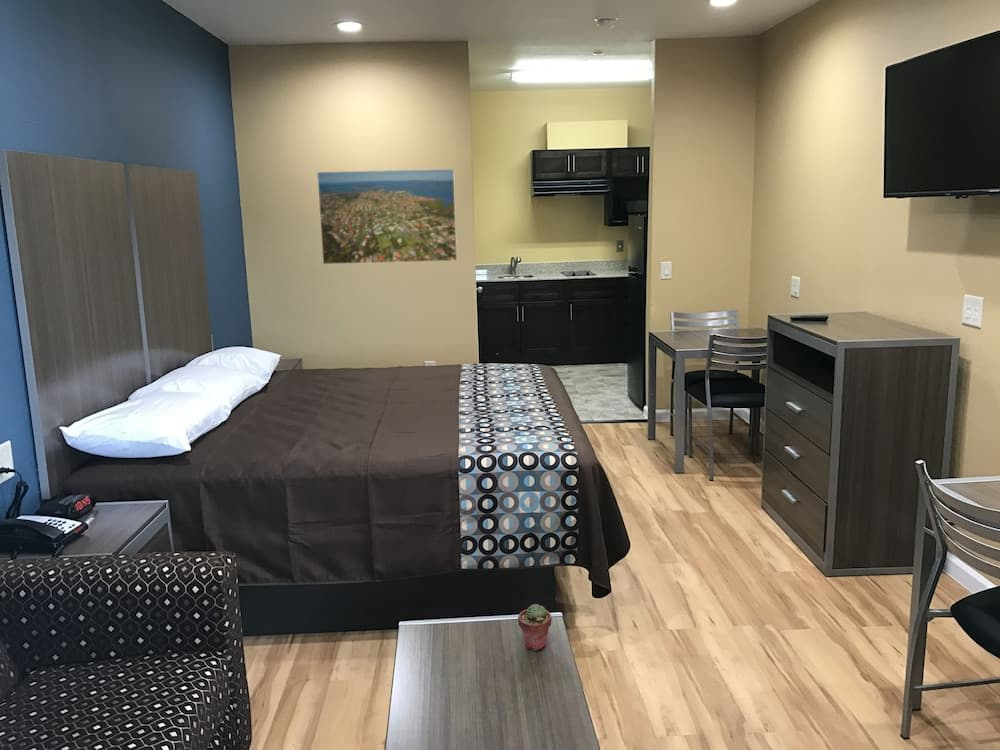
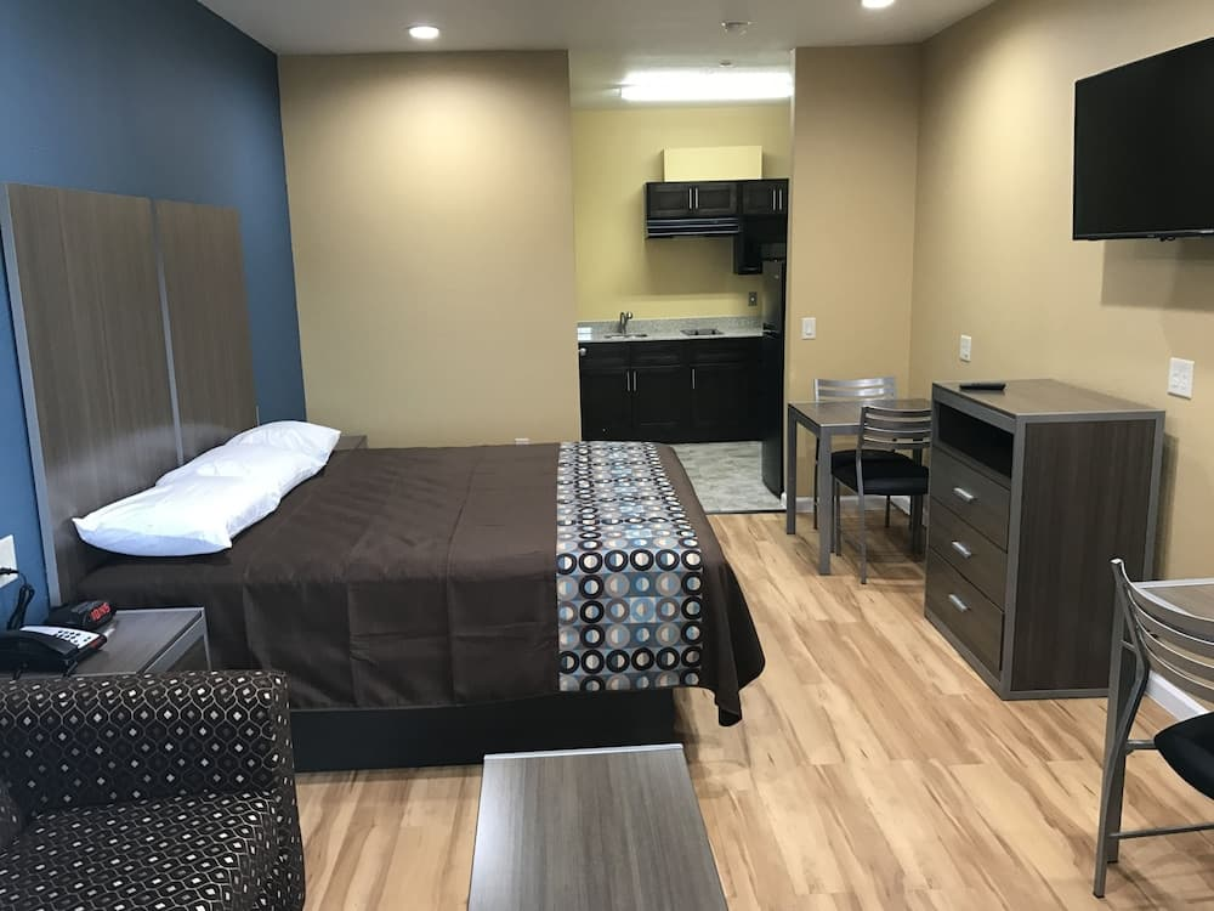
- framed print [316,168,458,265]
- potted succulent [517,603,553,652]
